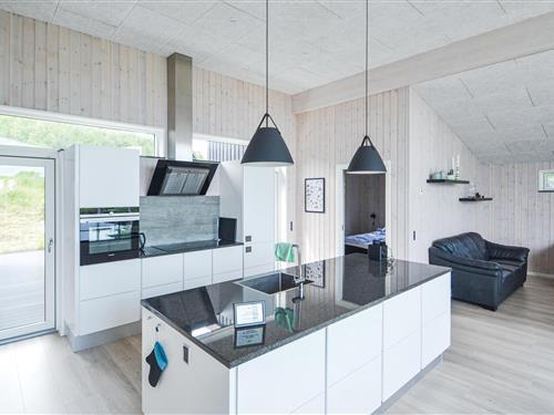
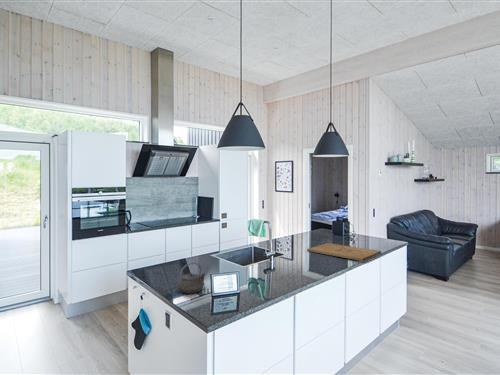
+ cutting board [306,242,382,262]
+ teapot [176,262,207,295]
